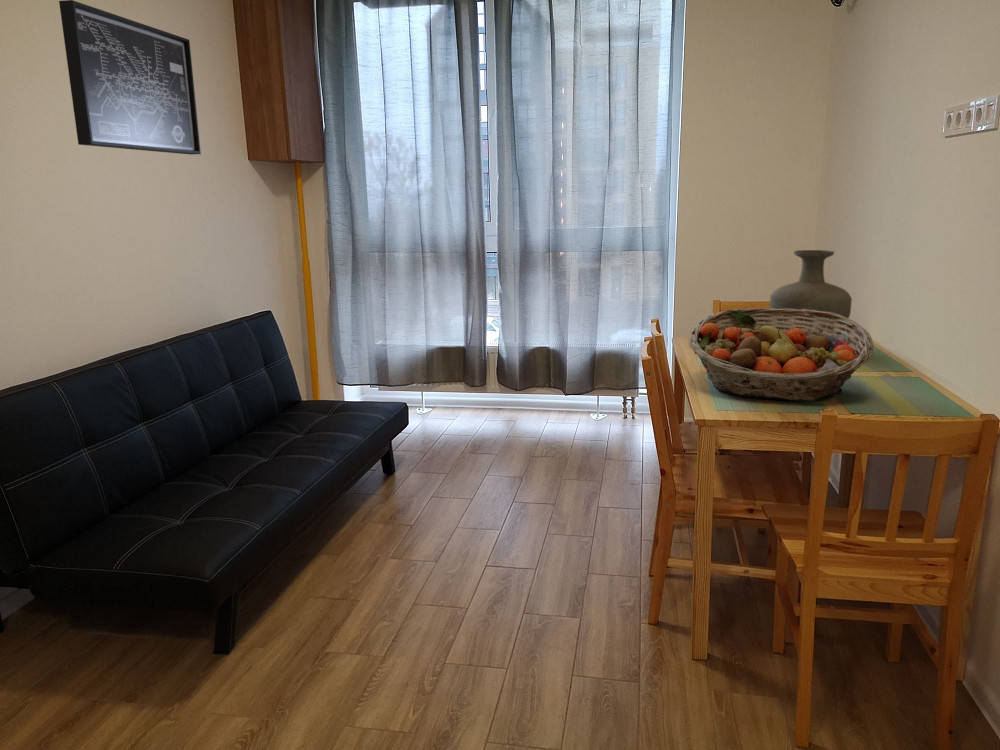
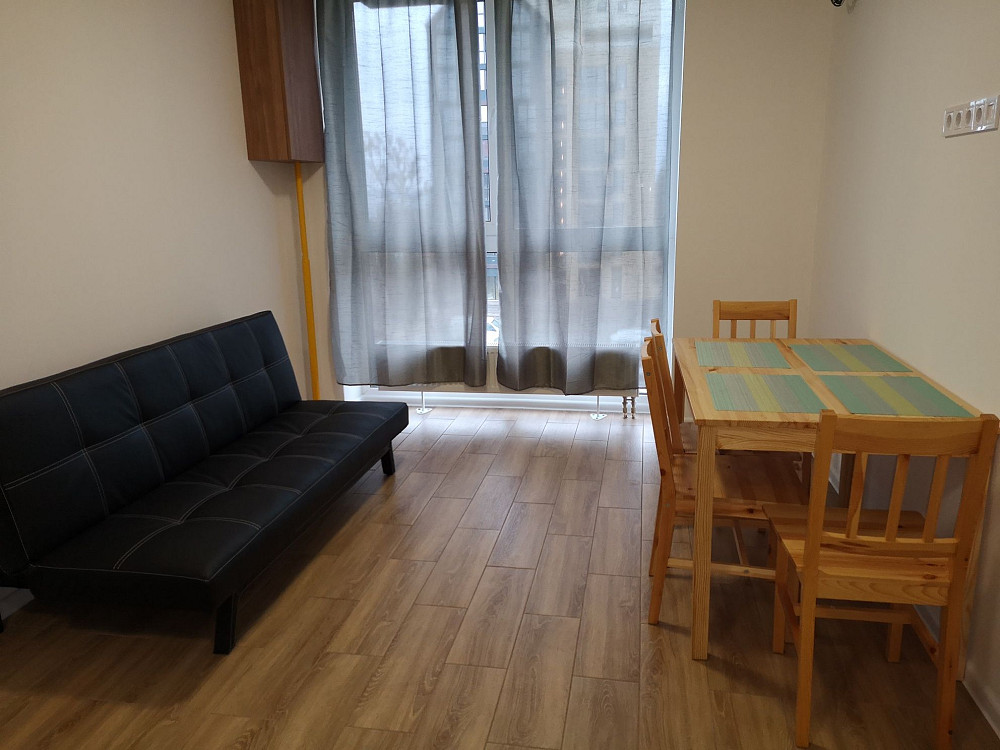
- wall art [58,0,202,156]
- fruit basket [688,307,874,402]
- vase [768,249,853,325]
